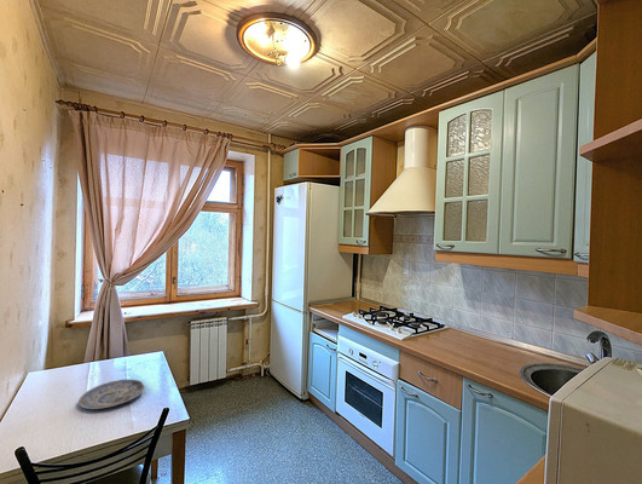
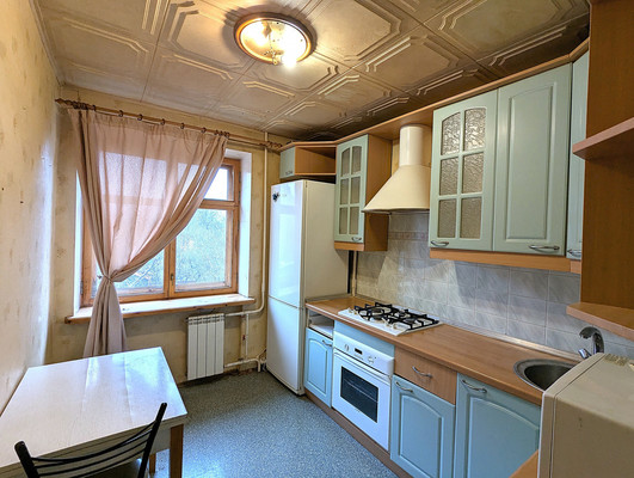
- plate [77,378,146,410]
